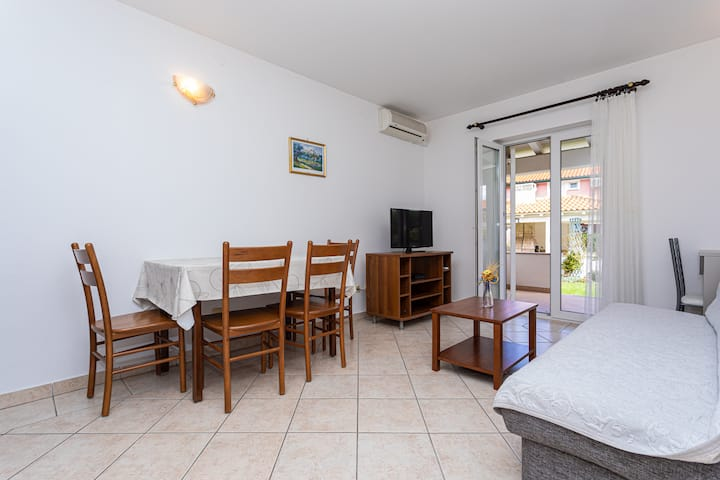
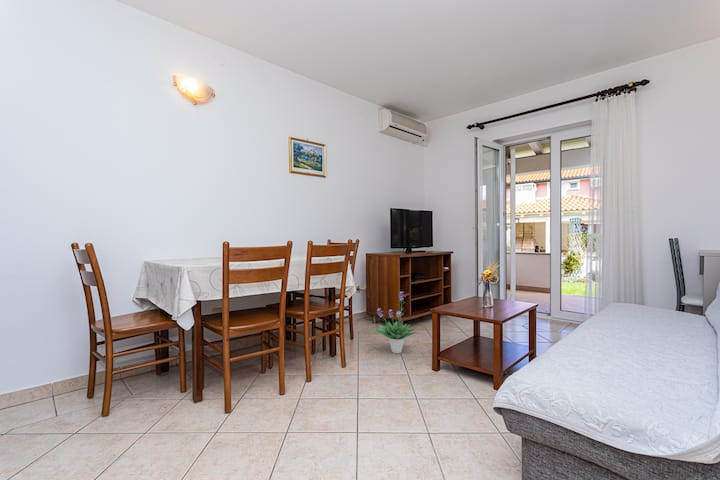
+ potted plant [373,291,418,354]
